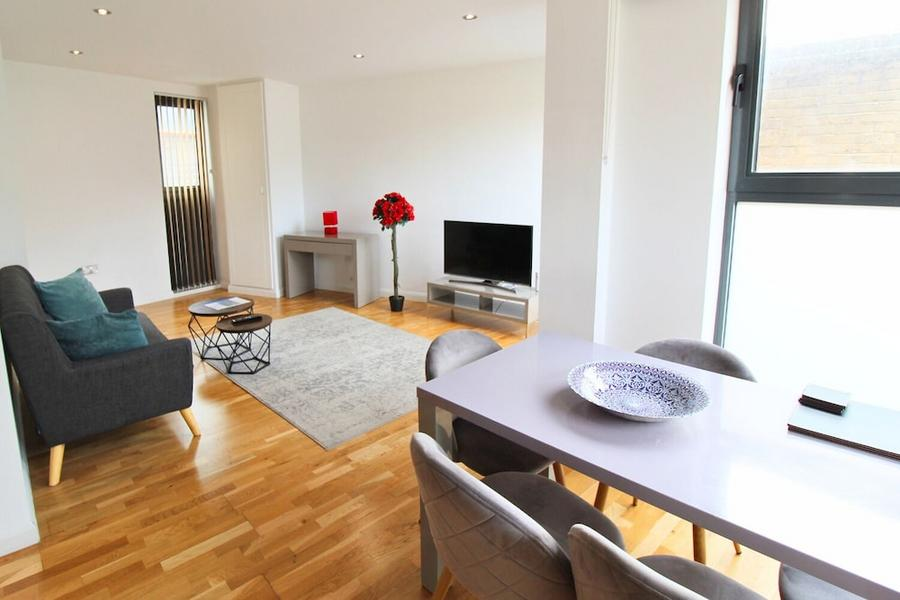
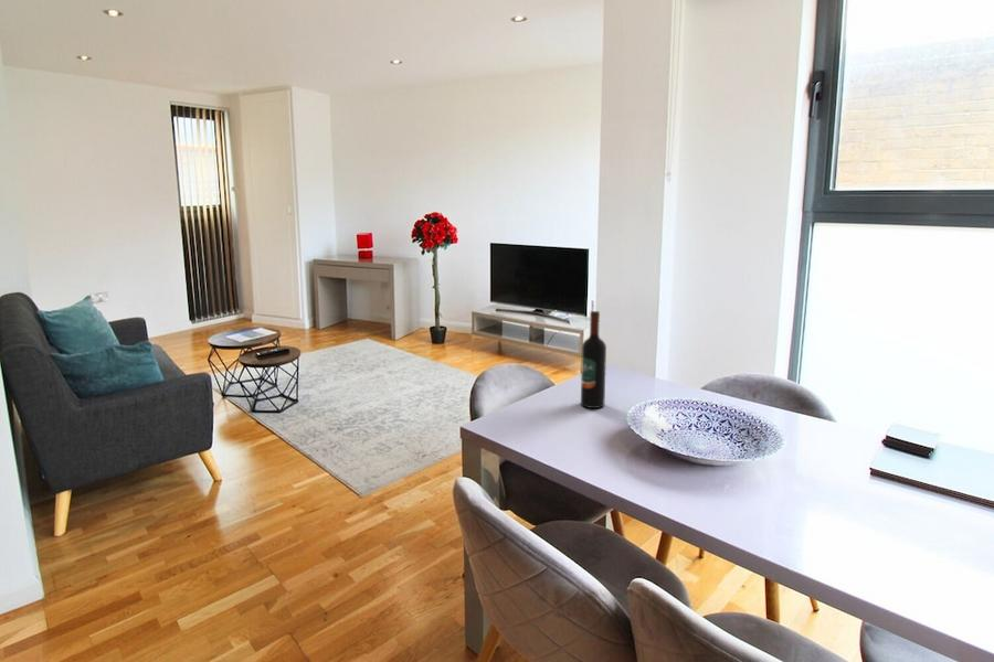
+ wine bottle [580,310,607,409]
